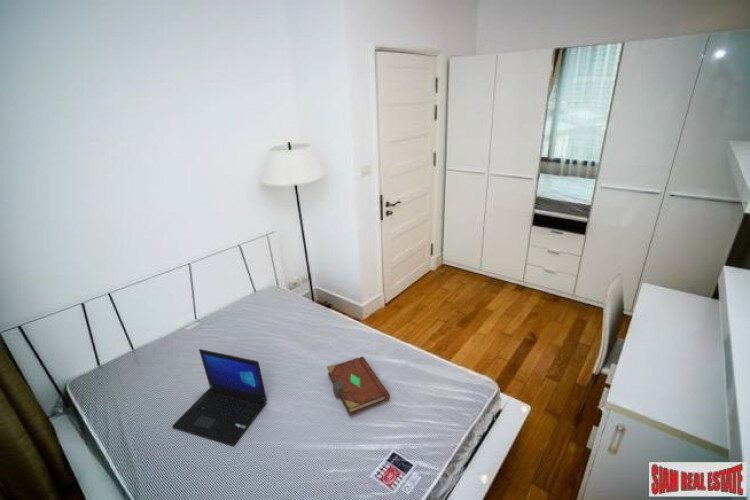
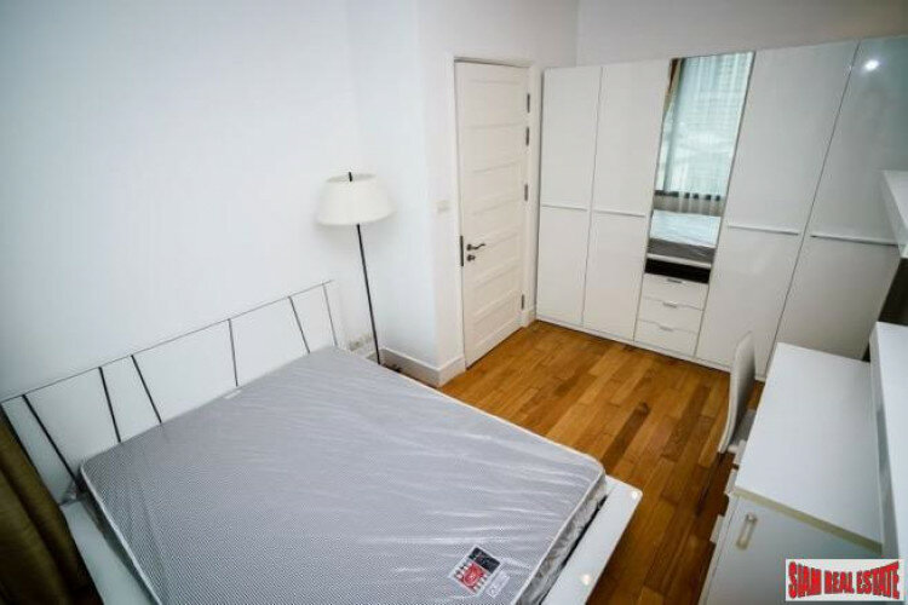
- laptop [171,348,268,447]
- book [326,355,391,417]
